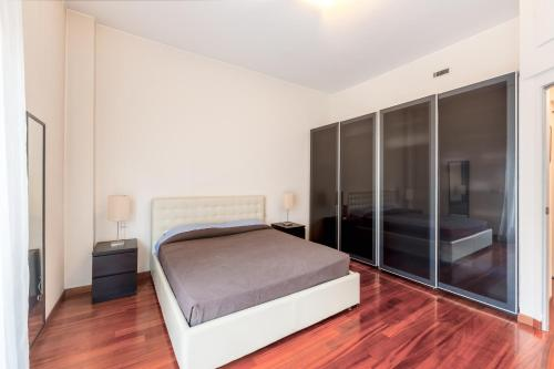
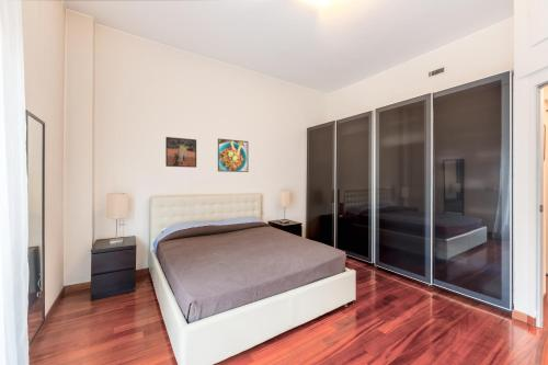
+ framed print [217,137,249,173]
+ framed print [164,136,197,169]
